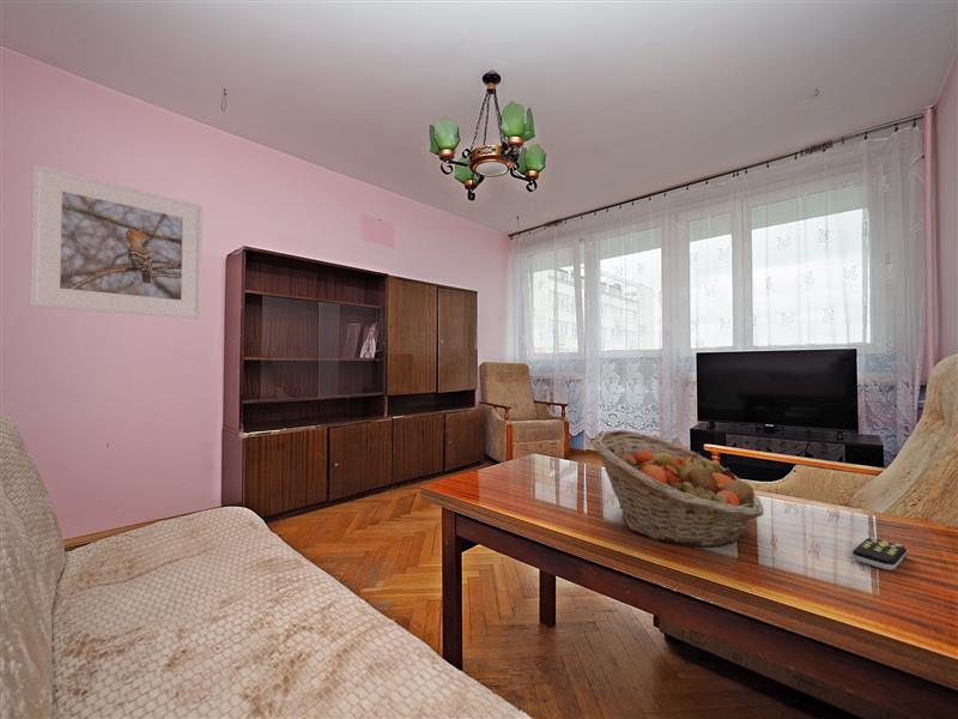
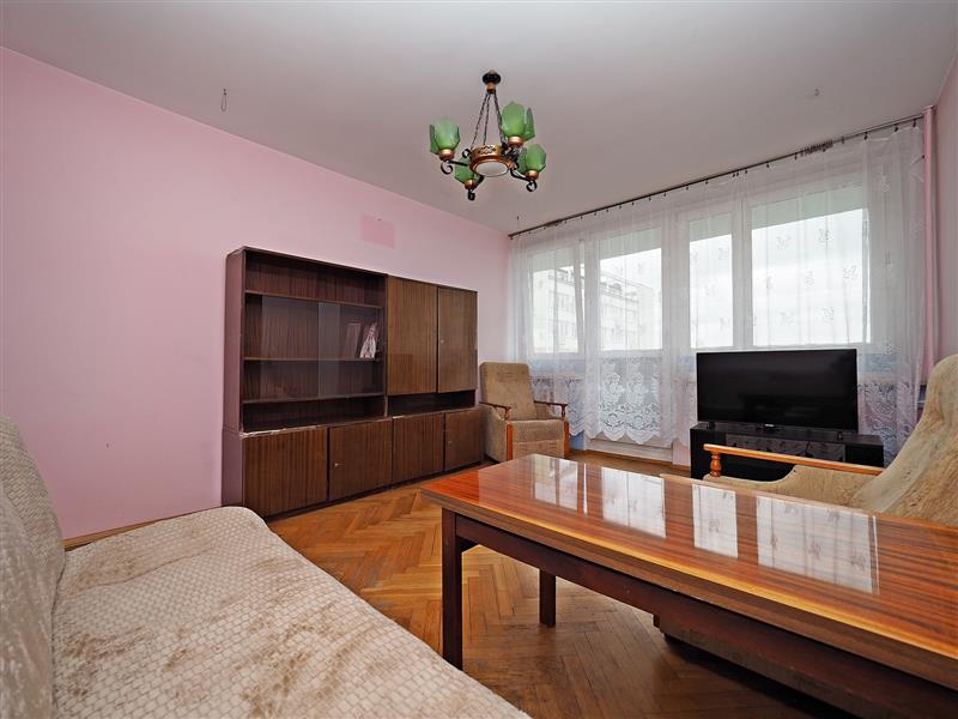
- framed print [29,163,205,320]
- fruit basket [592,429,765,549]
- remote control [851,537,908,572]
